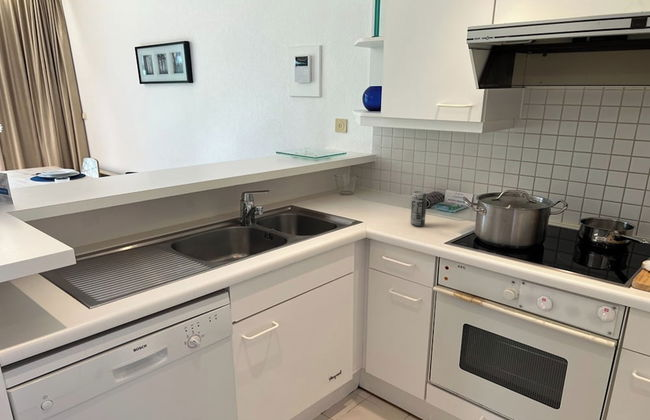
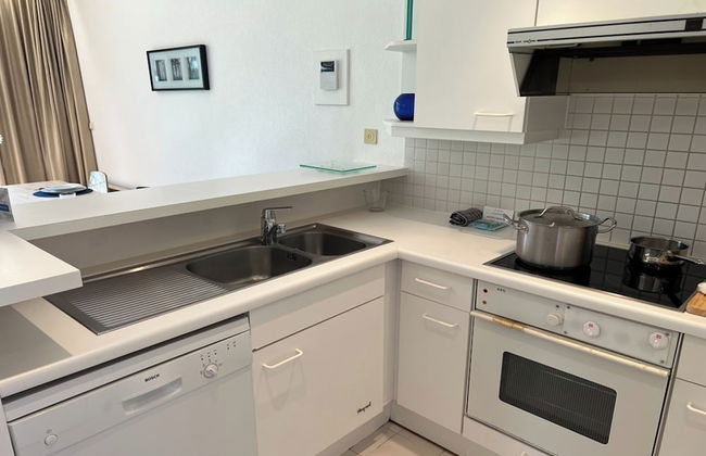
- beverage can [409,190,428,227]
